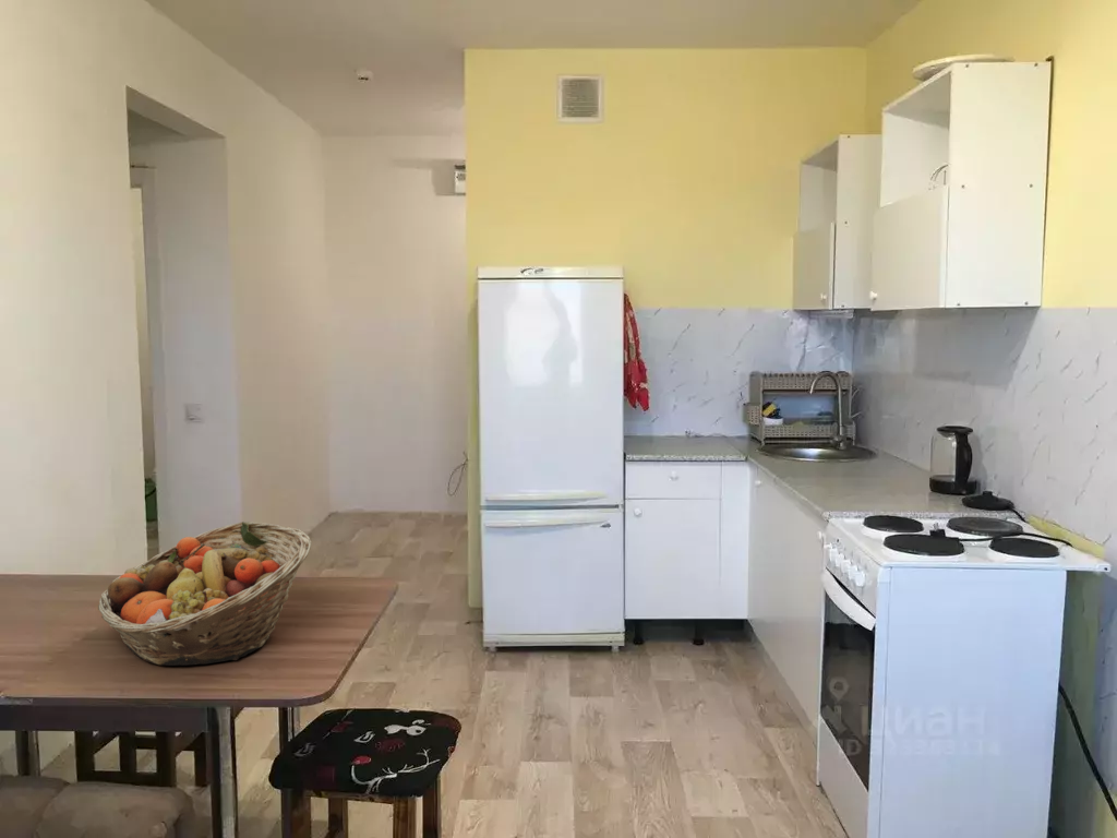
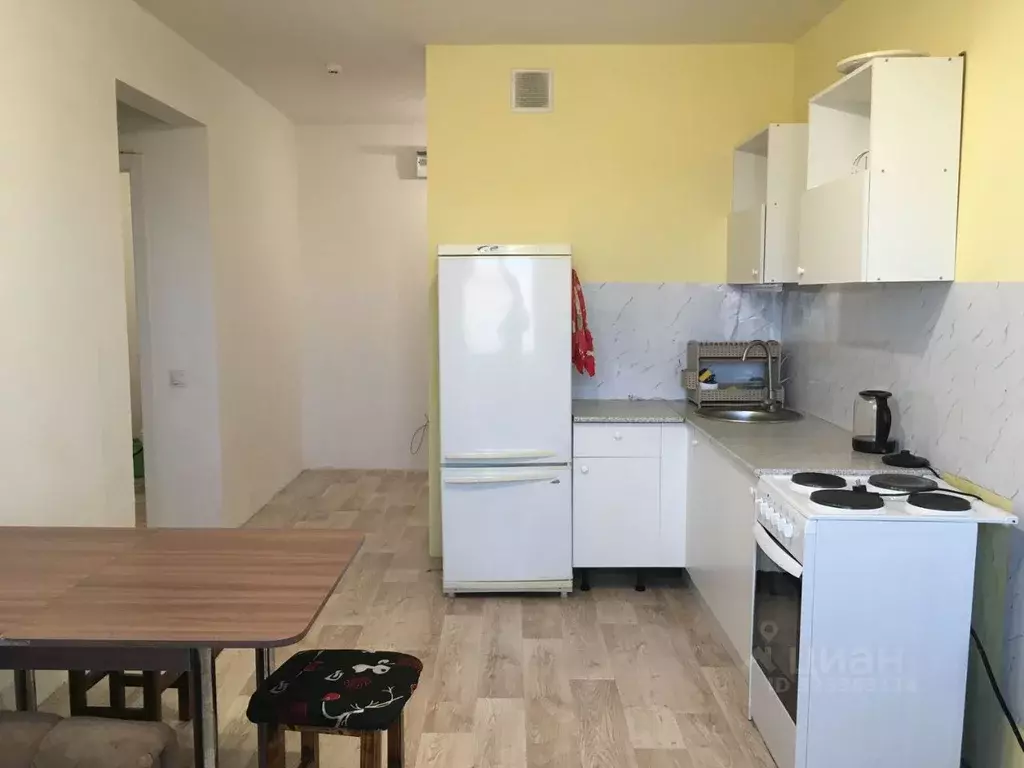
- fruit basket [97,520,313,667]
